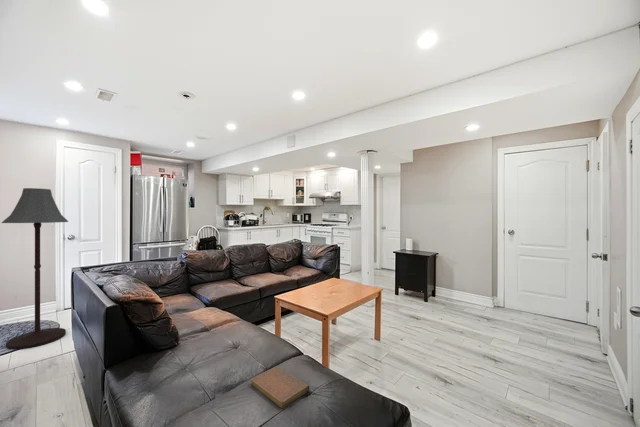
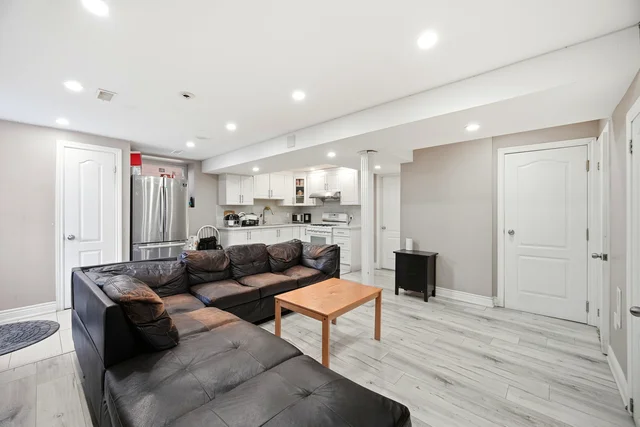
- floor lamp [0,187,69,351]
- notebook [250,365,311,409]
